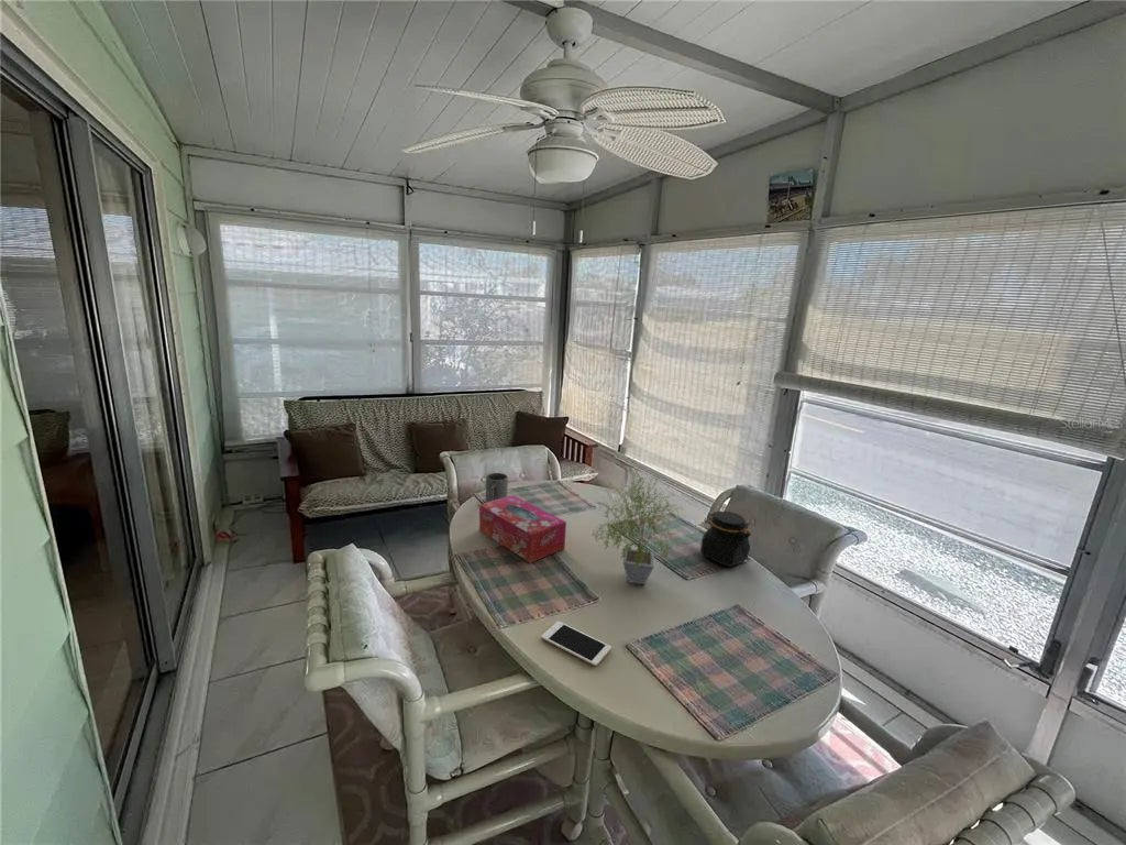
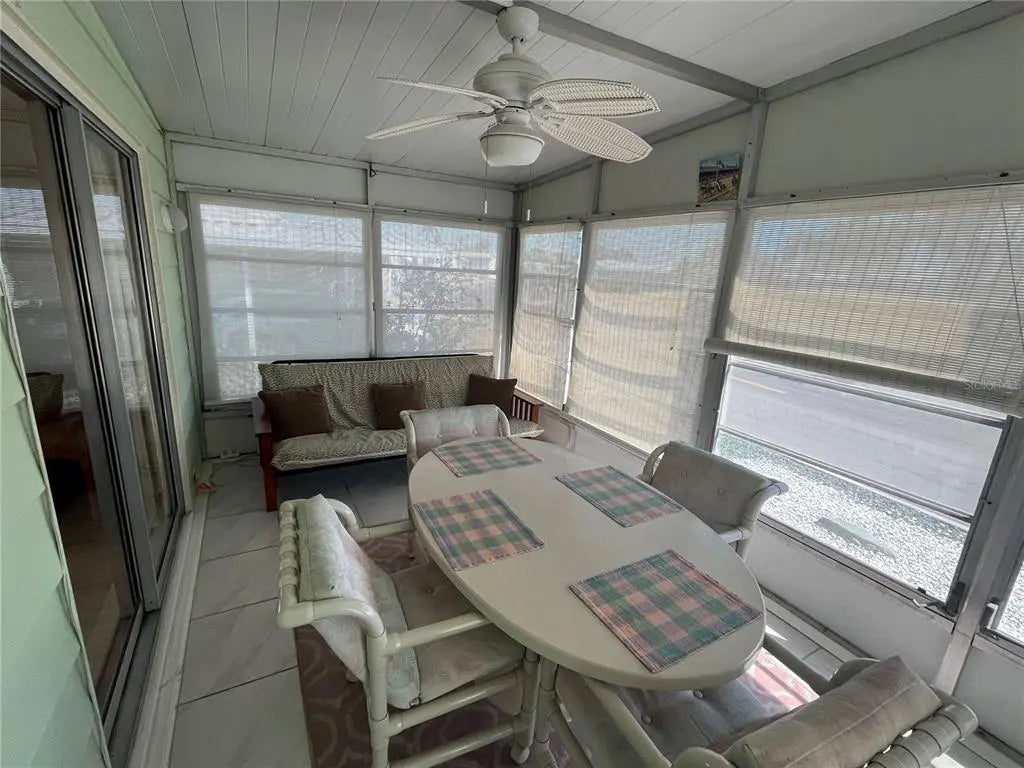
- jar [699,511,752,568]
- potted plant [590,467,685,585]
- cell phone [540,621,612,667]
- mug [485,472,509,503]
- tissue box [478,494,567,564]
